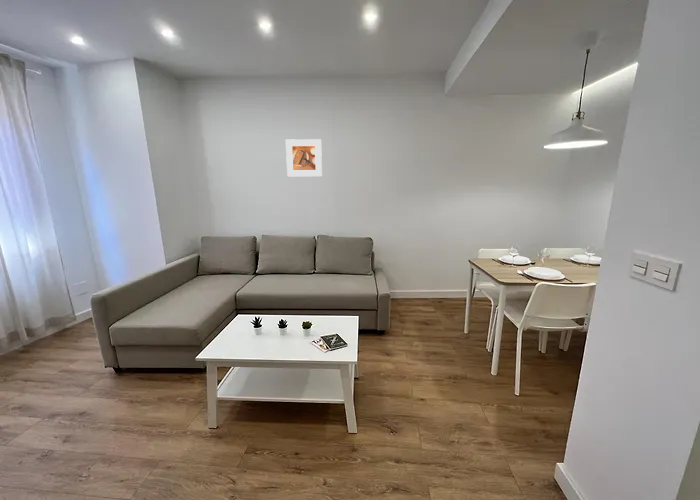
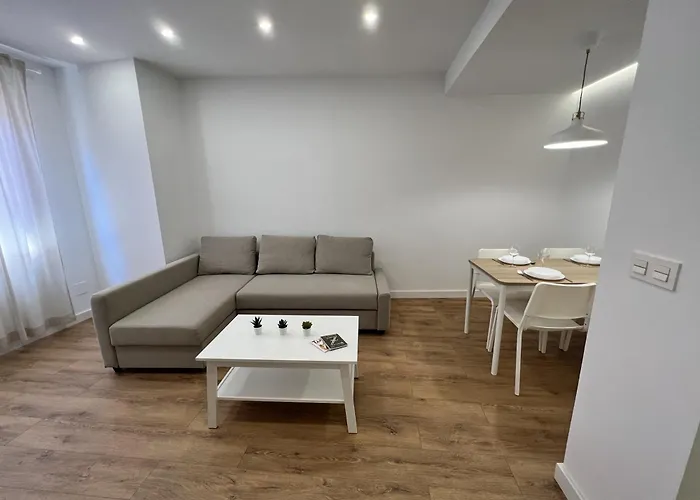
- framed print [285,138,323,177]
